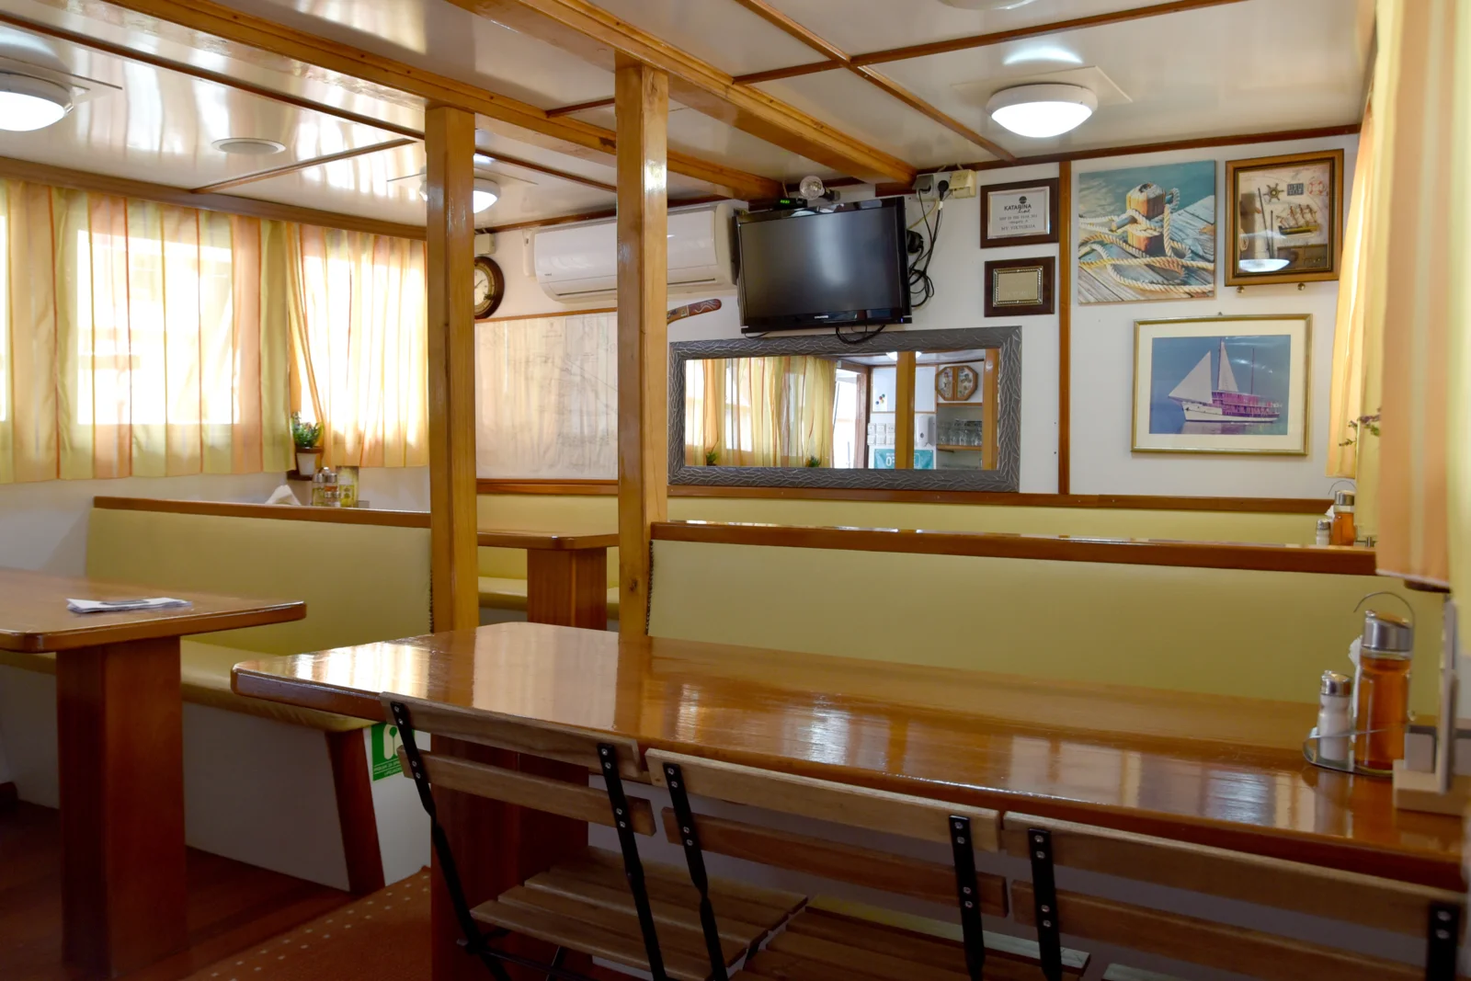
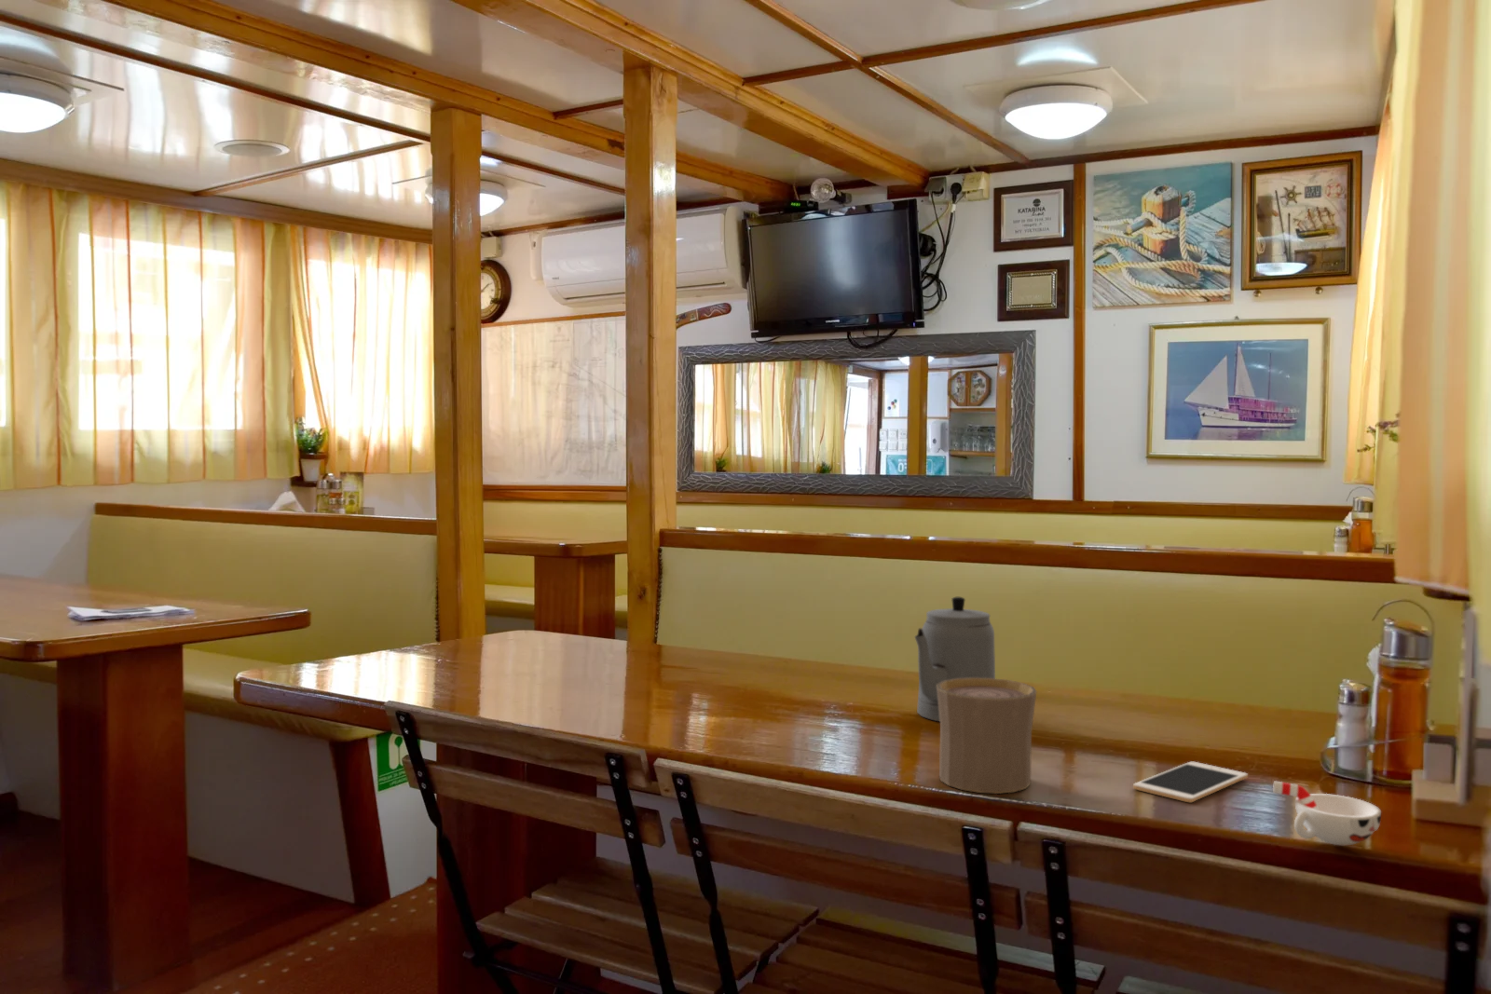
+ cup [936,677,1037,794]
+ cell phone [1133,761,1249,803]
+ teapot [913,596,996,722]
+ cup [1272,780,1382,845]
